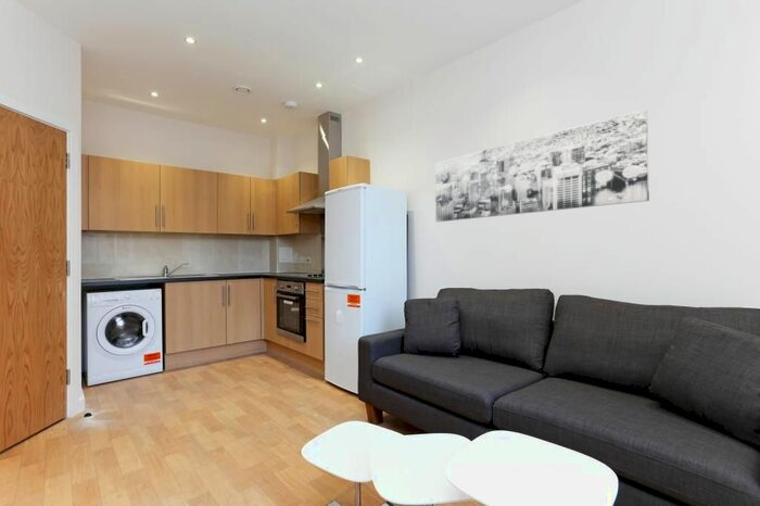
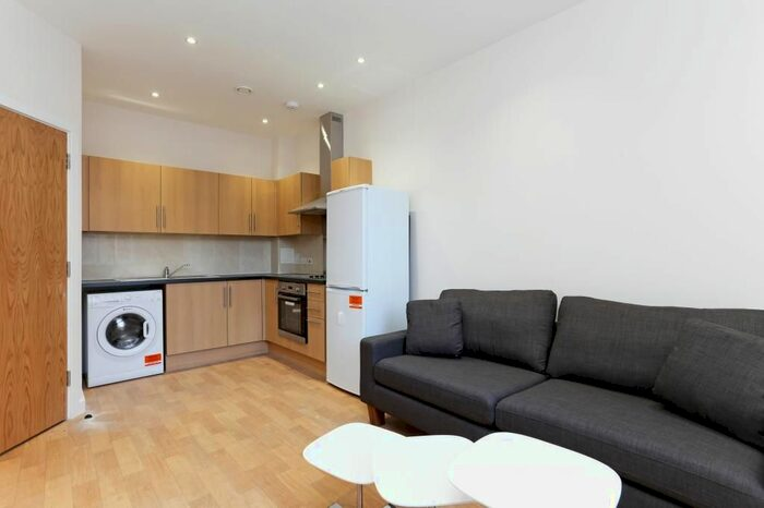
- wall art [434,109,650,223]
